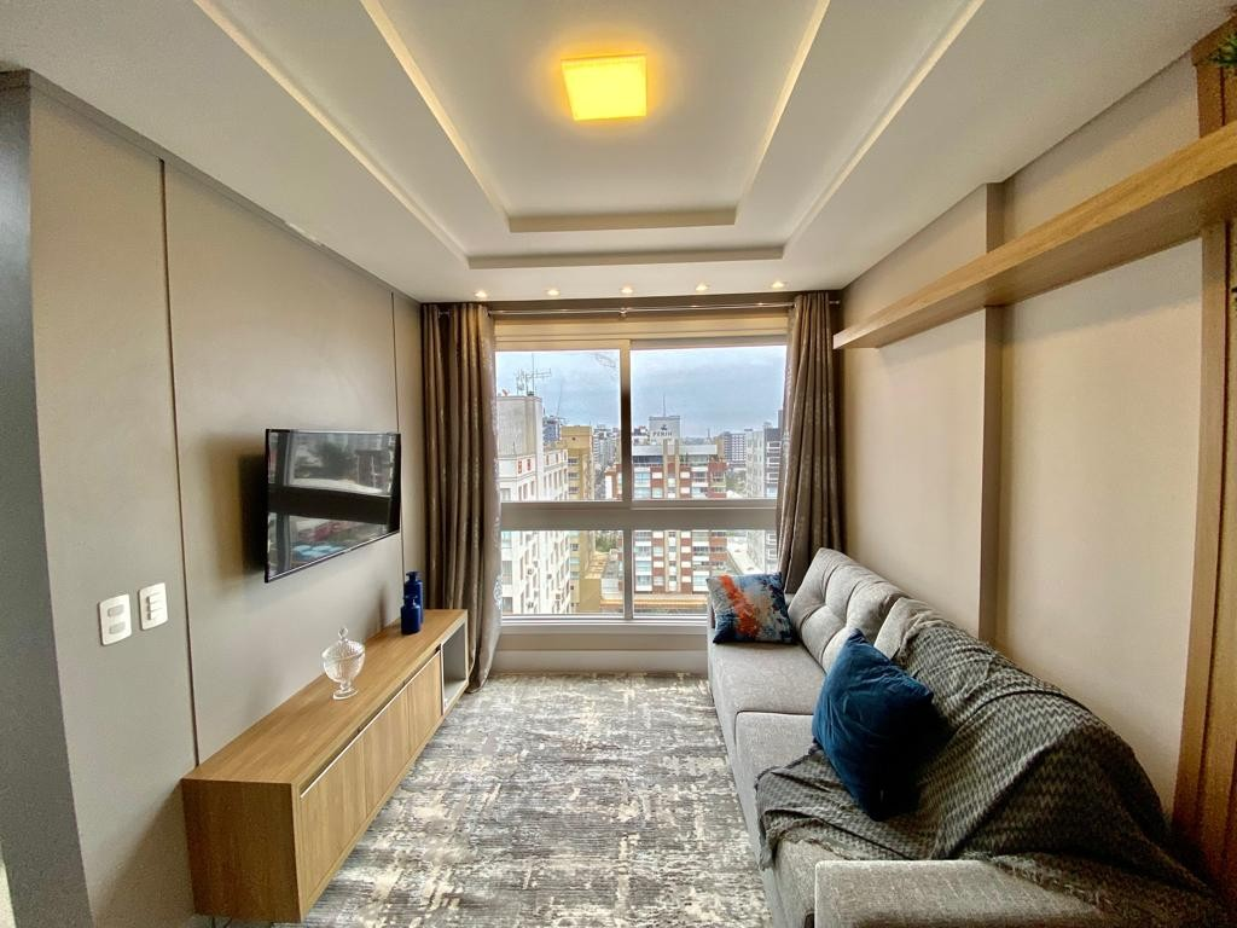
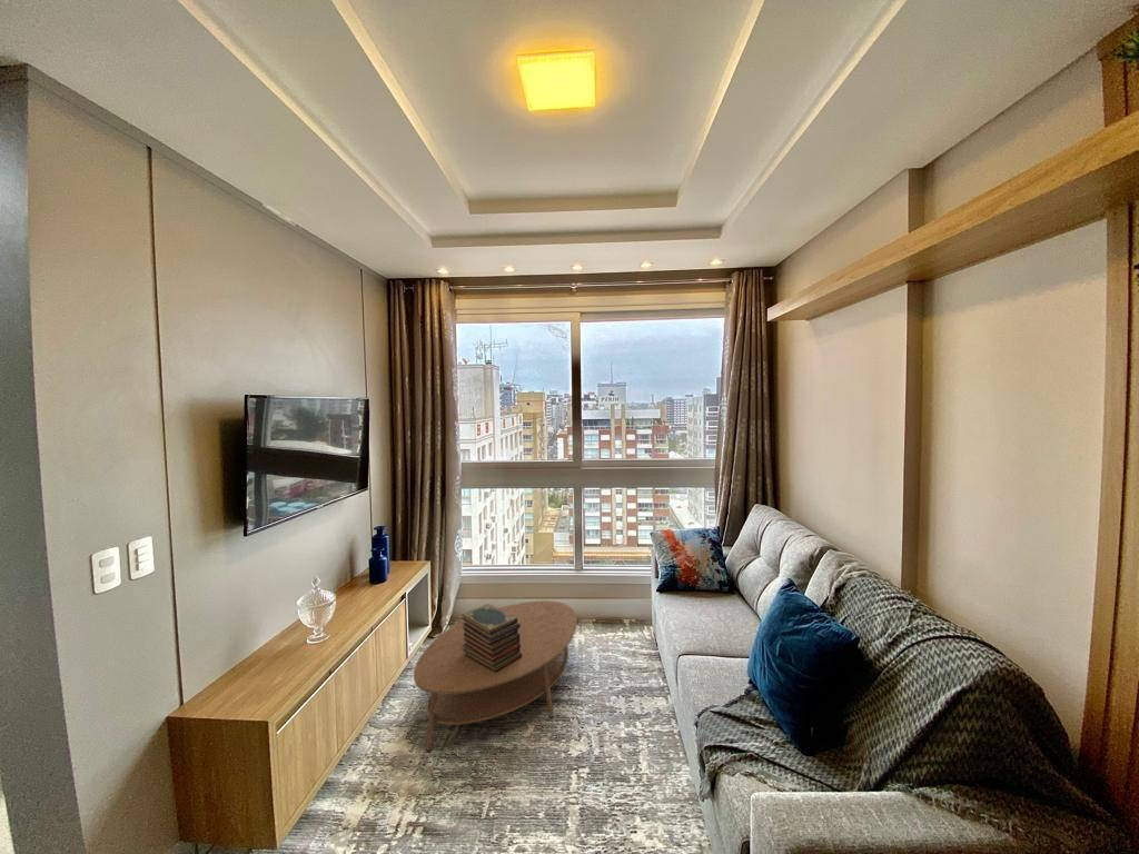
+ coffee table [413,599,578,753]
+ book stack [460,603,522,673]
